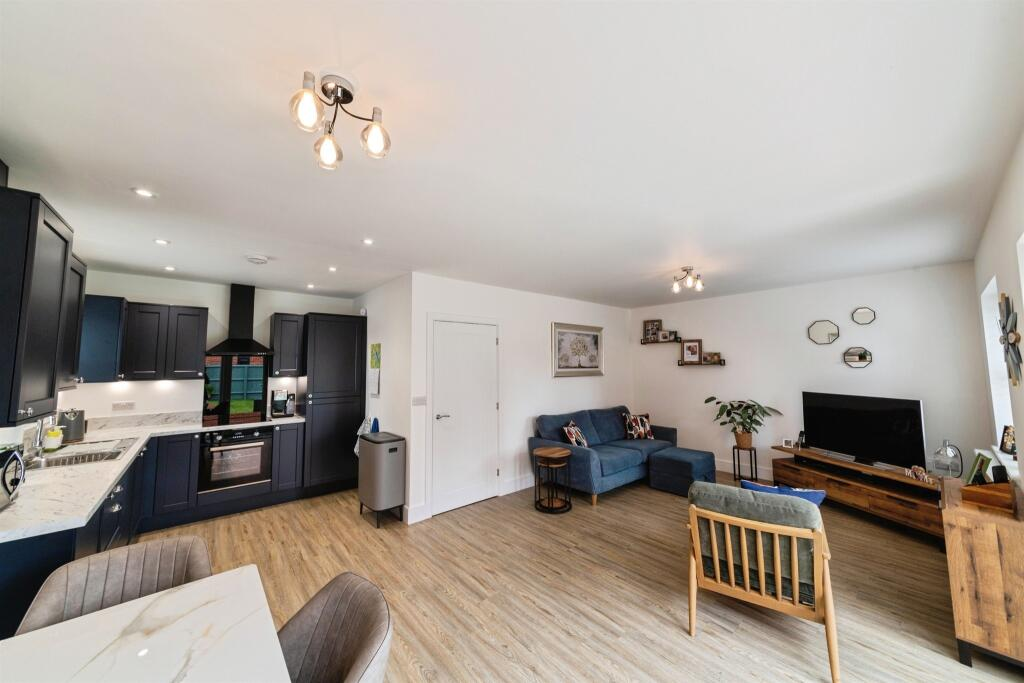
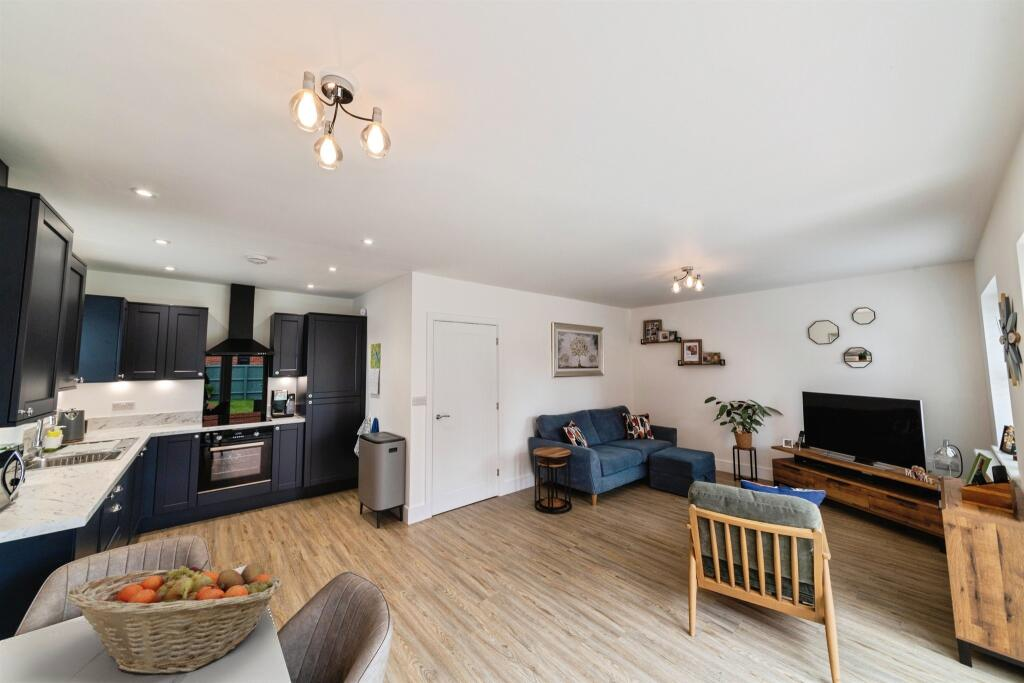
+ fruit basket [66,559,283,676]
